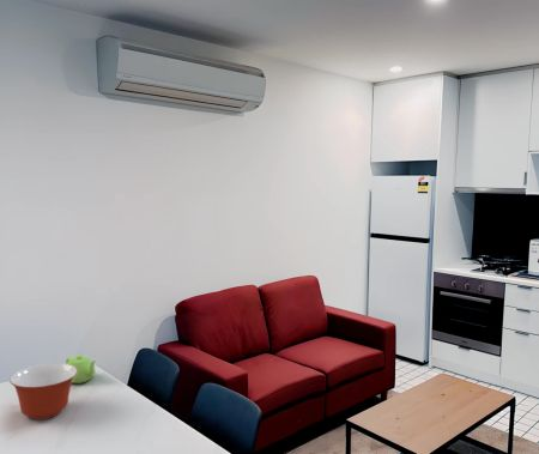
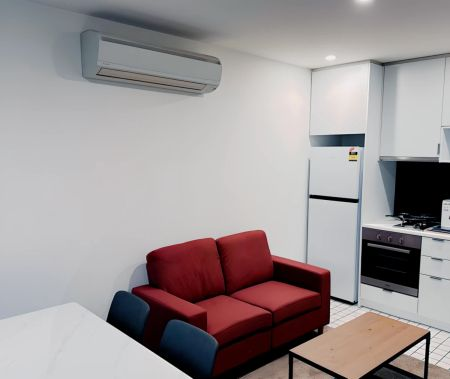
- mixing bowl [8,363,77,420]
- teapot [65,353,97,385]
